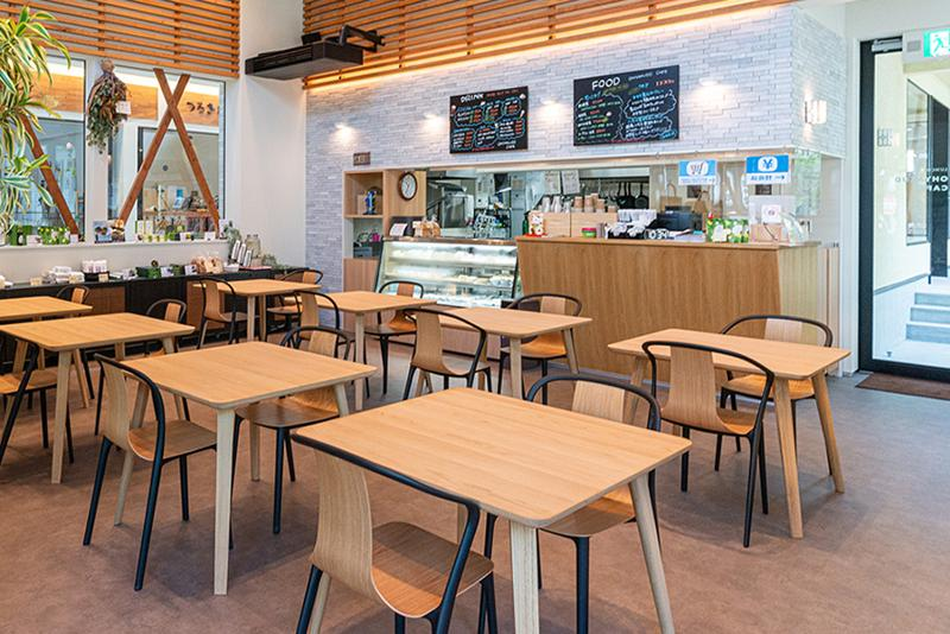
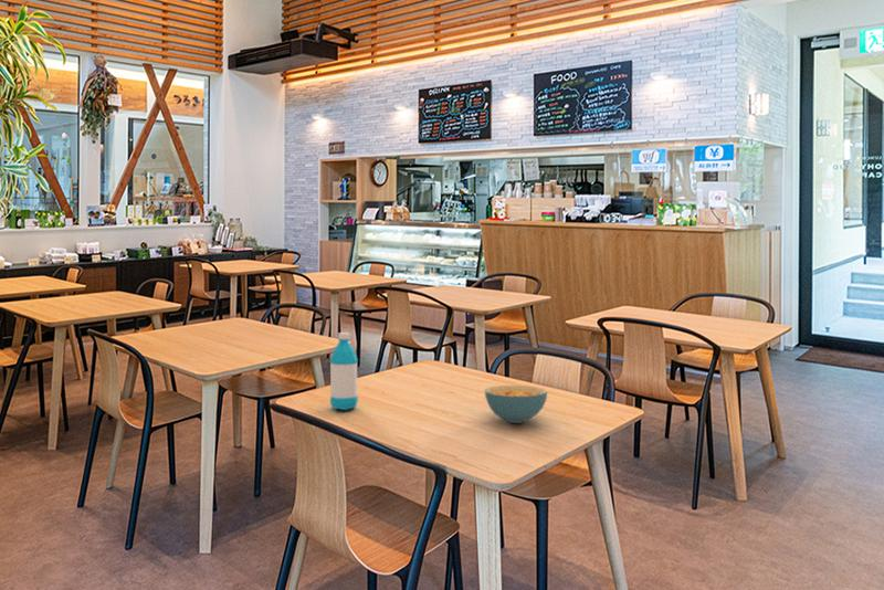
+ water bottle [329,331,359,411]
+ cereal bowl [483,384,548,424]
